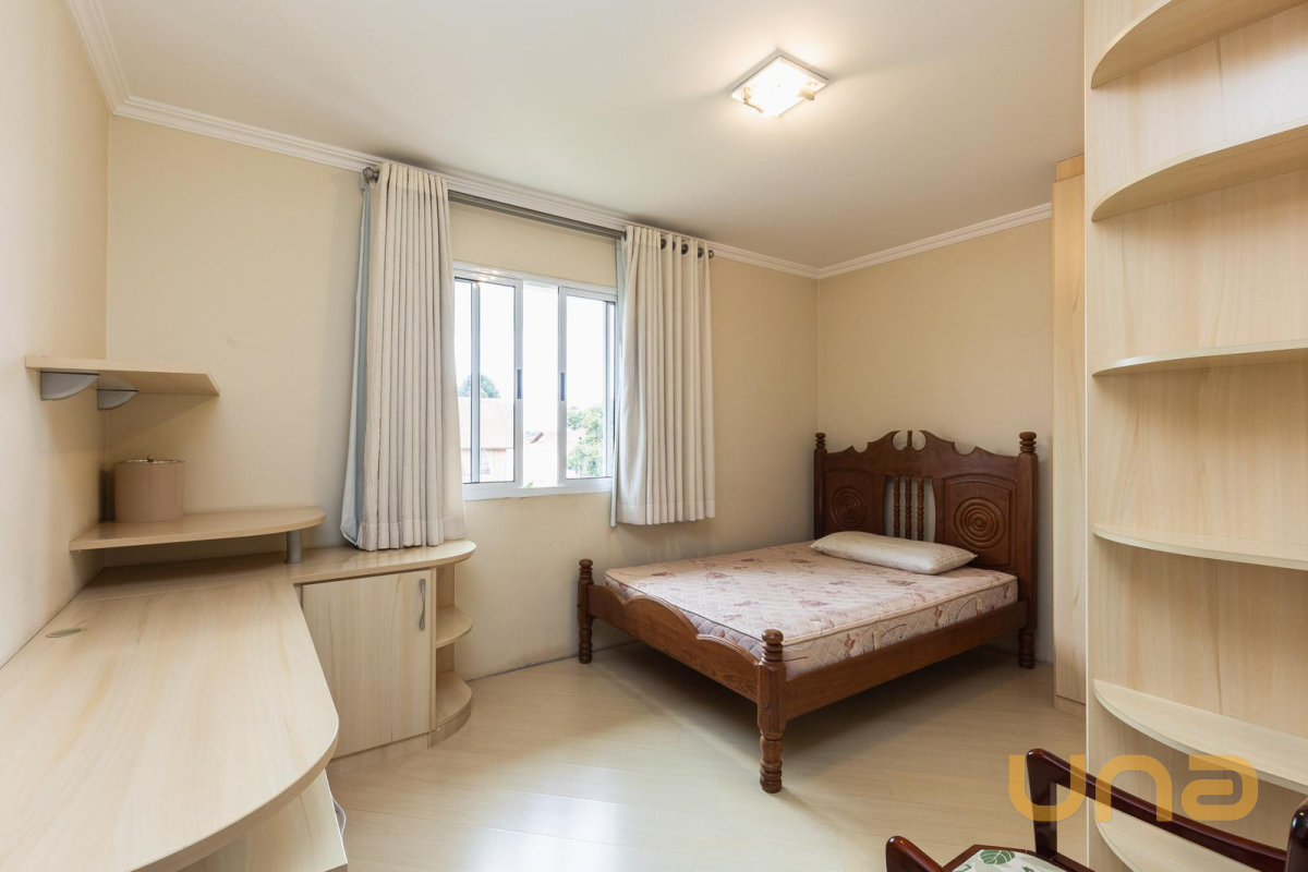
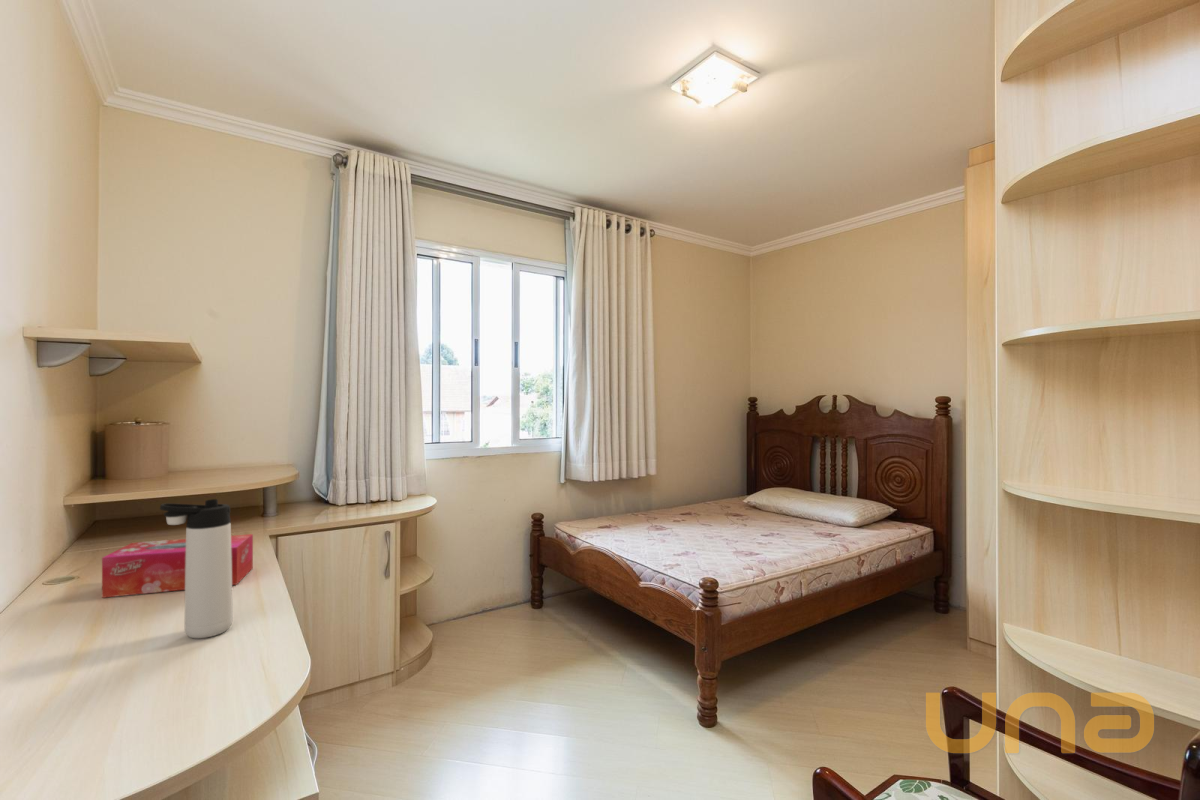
+ thermos bottle [159,498,234,639]
+ tissue box [101,533,254,599]
